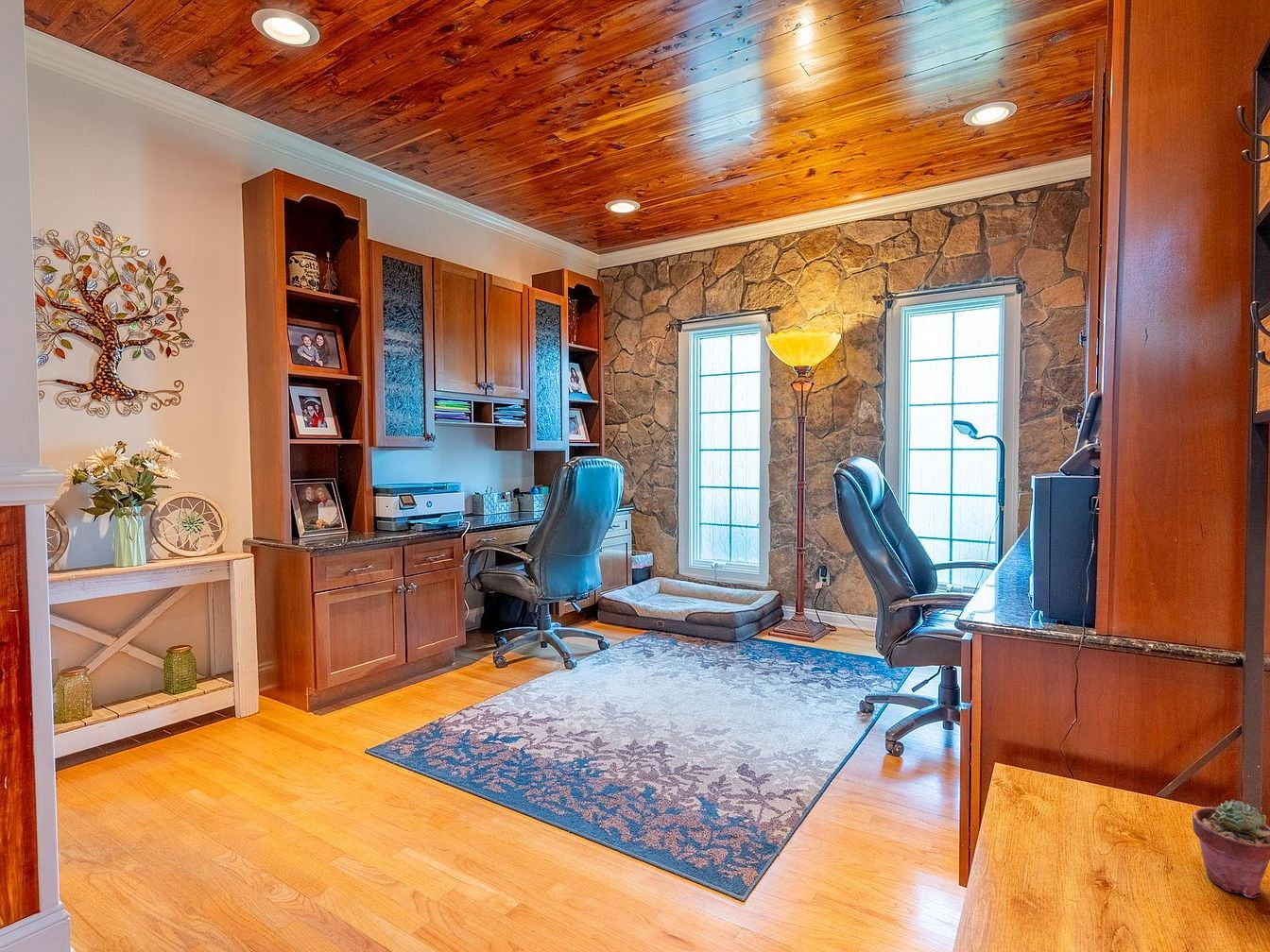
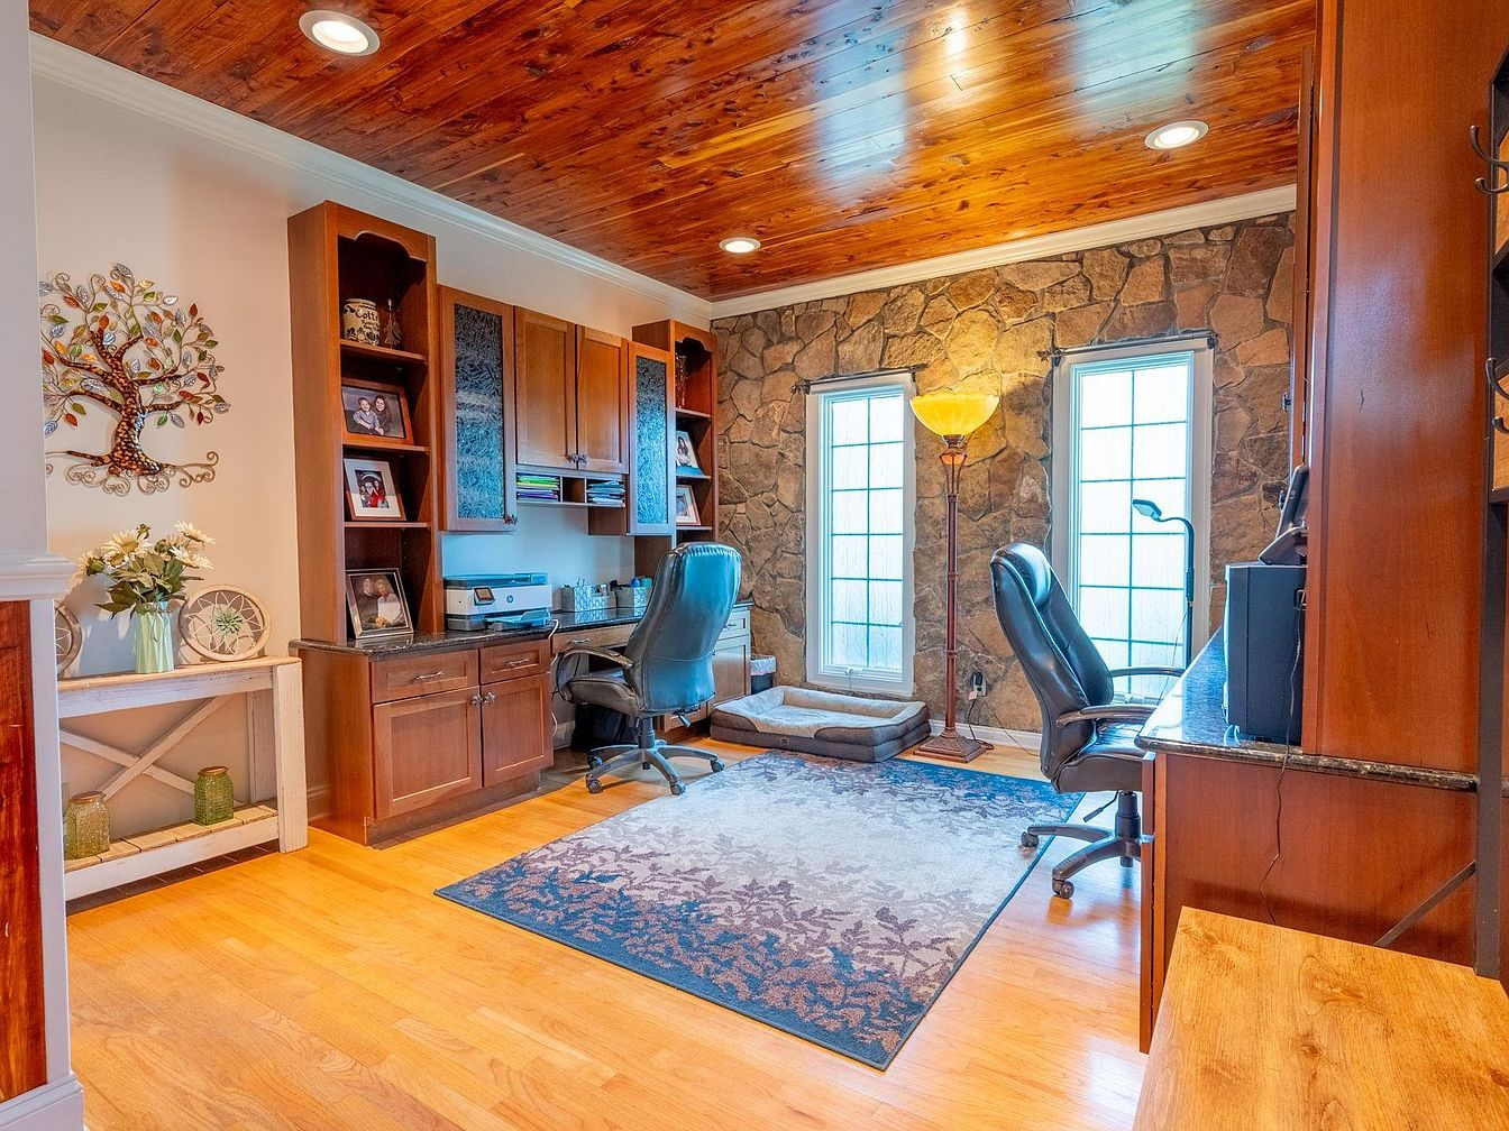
- potted succulent [1192,799,1270,899]
